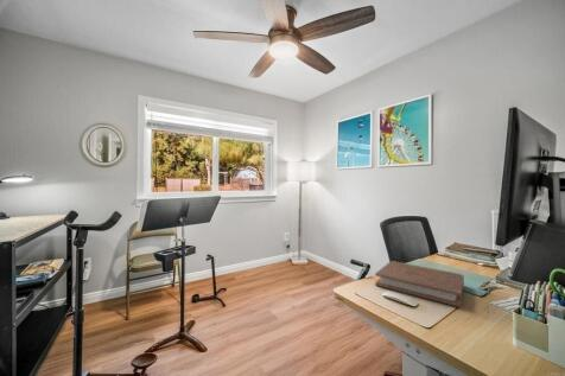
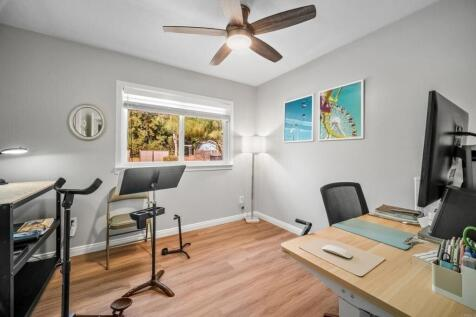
- book [374,260,465,308]
